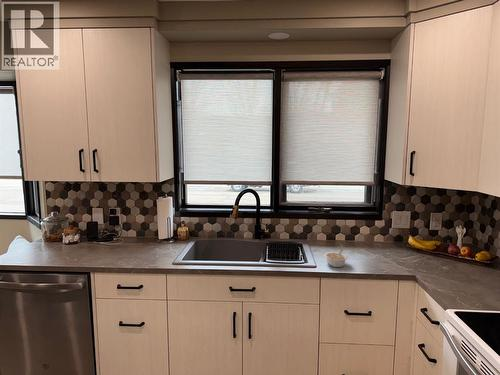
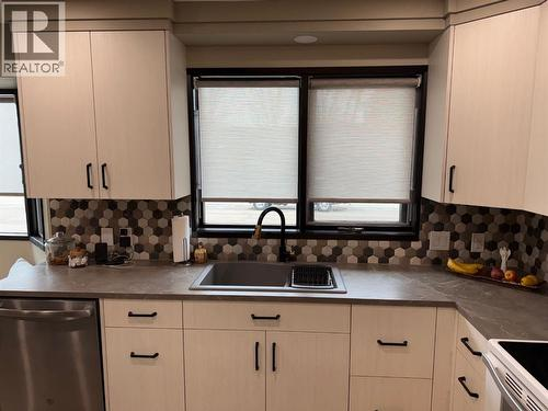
- legume [324,249,349,268]
